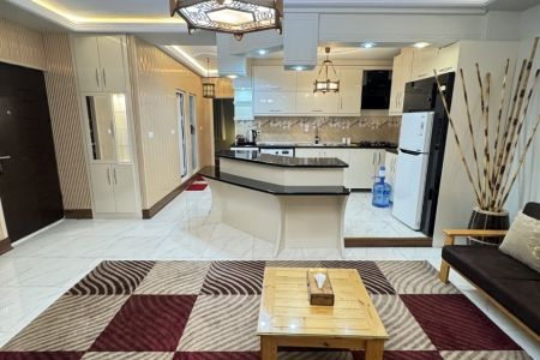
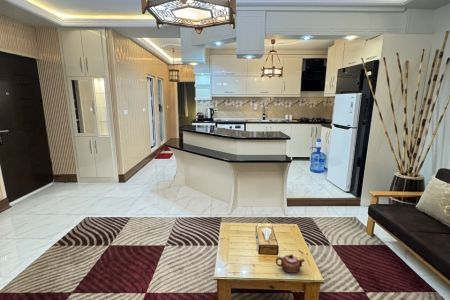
+ teapot [275,253,305,274]
